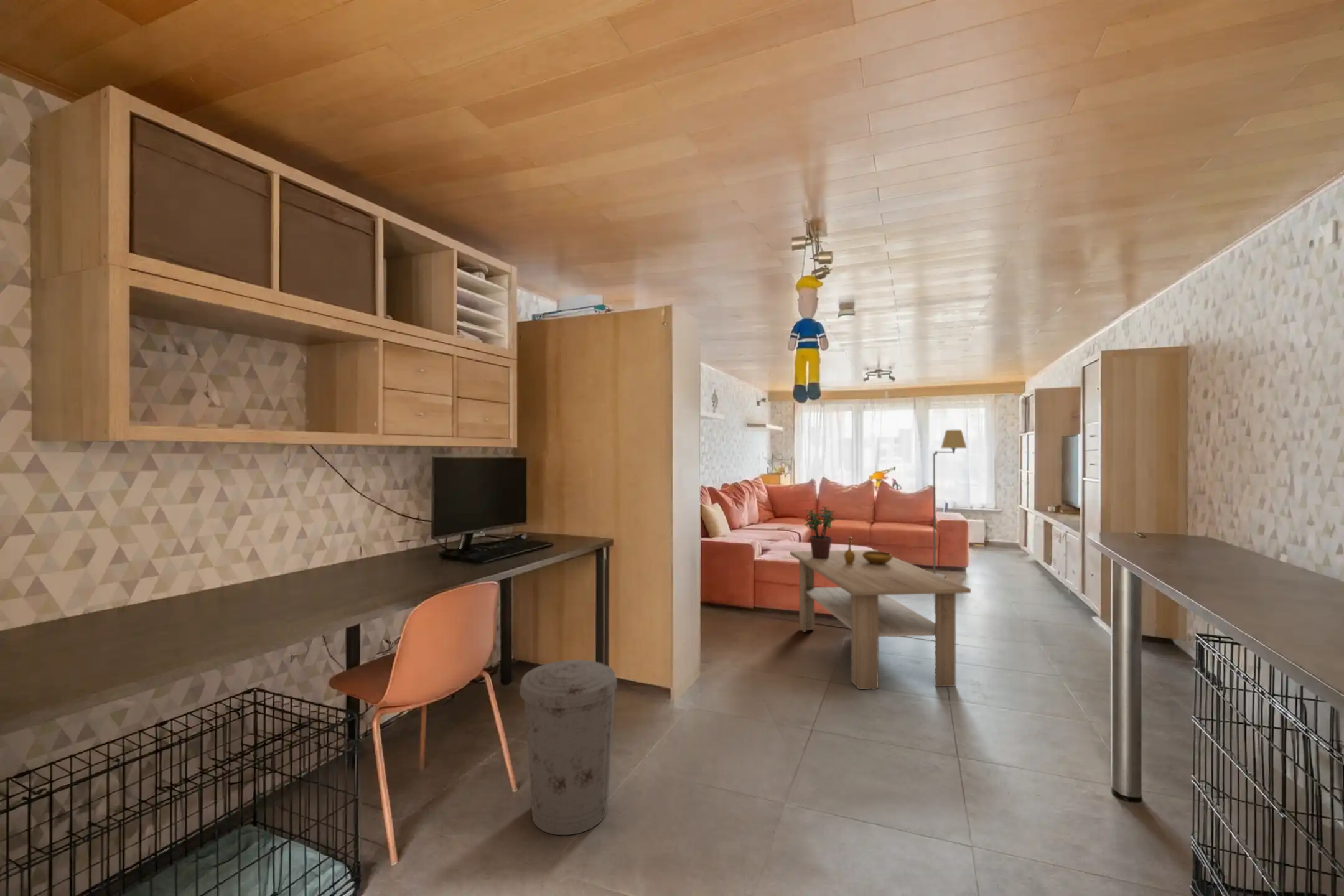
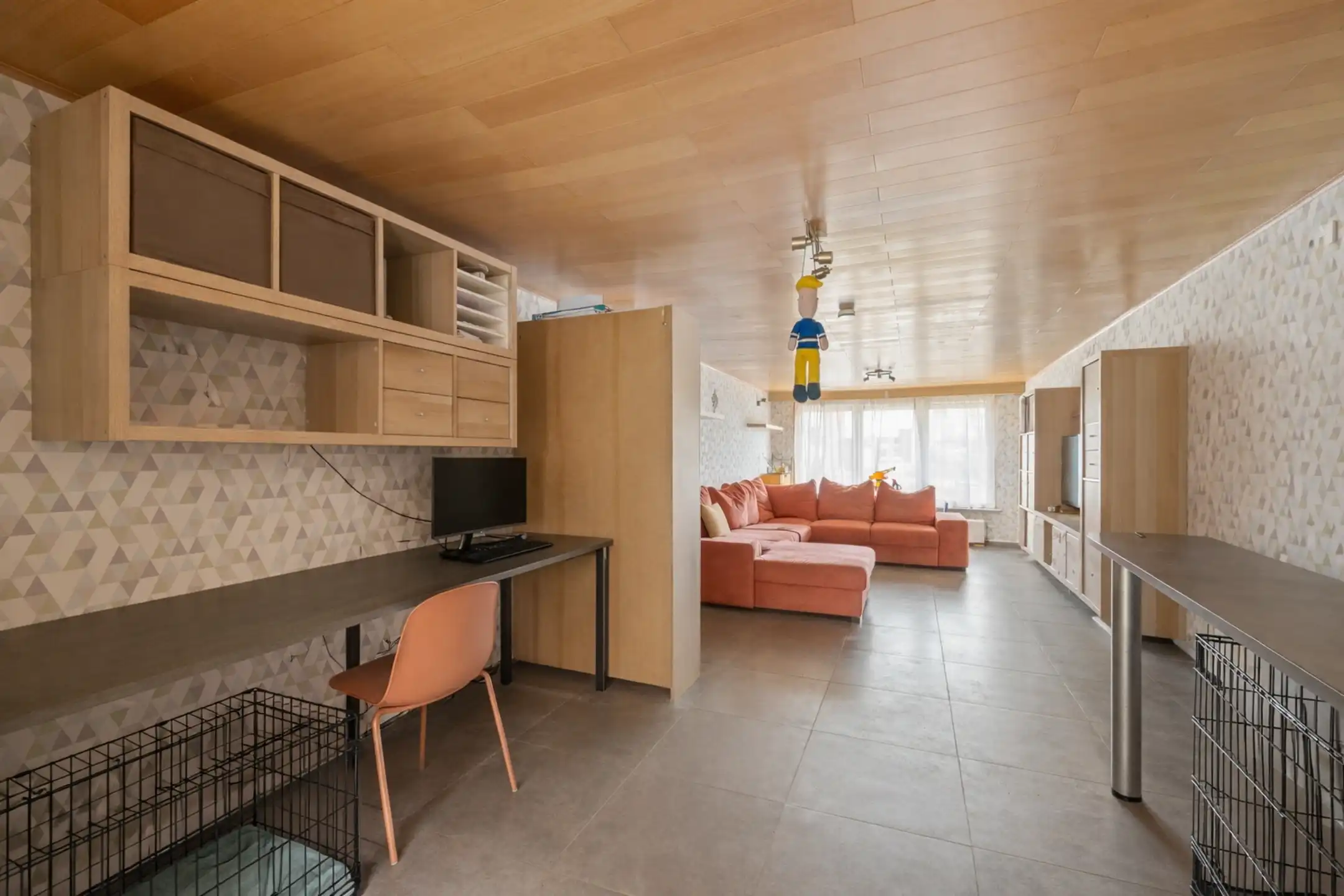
- coffee table [789,549,971,690]
- floor lamp [933,429,968,578]
- potted plant [803,505,836,559]
- decorative bowl [844,536,893,565]
- trash can [519,660,617,836]
